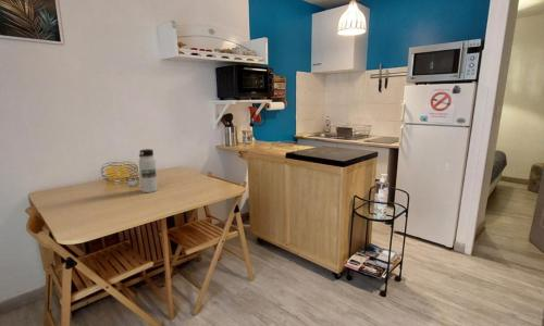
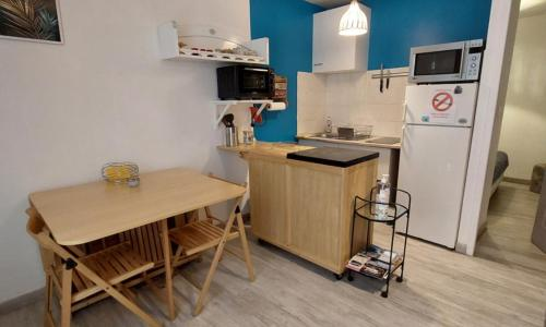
- water bottle [138,148,159,193]
